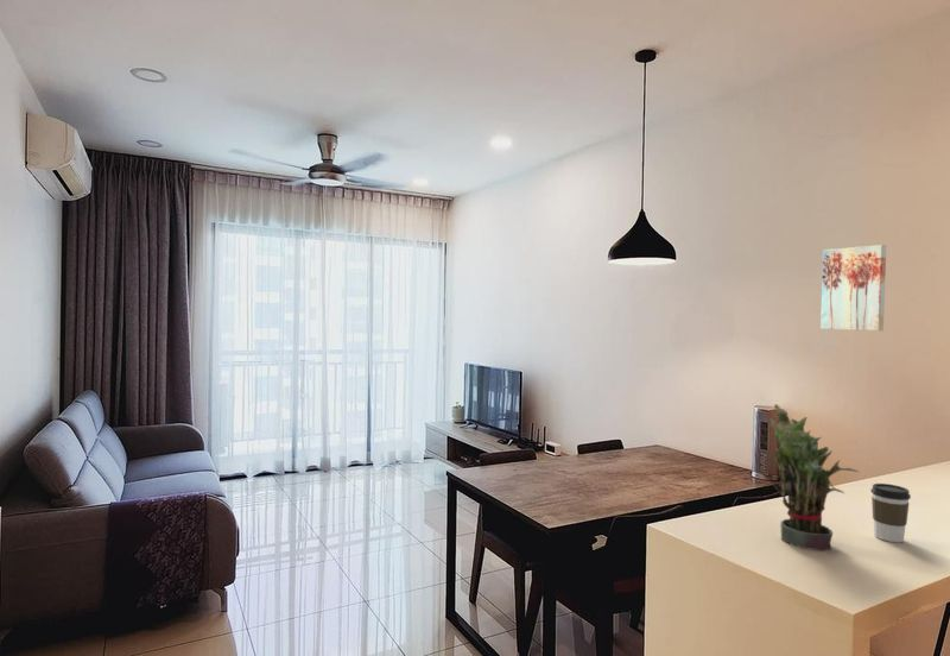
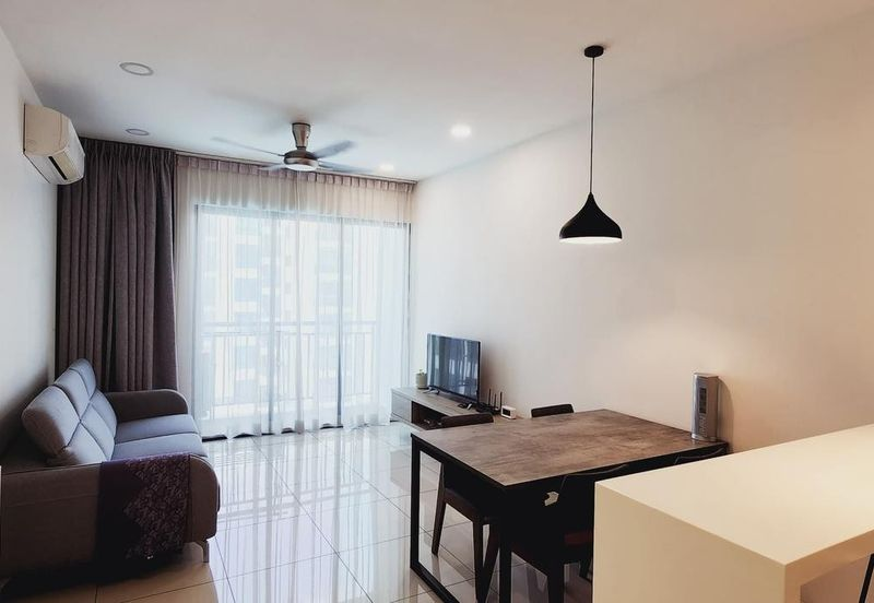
- potted plant [768,403,861,551]
- wall art [819,244,887,332]
- coffee cup [869,482,912,543]
